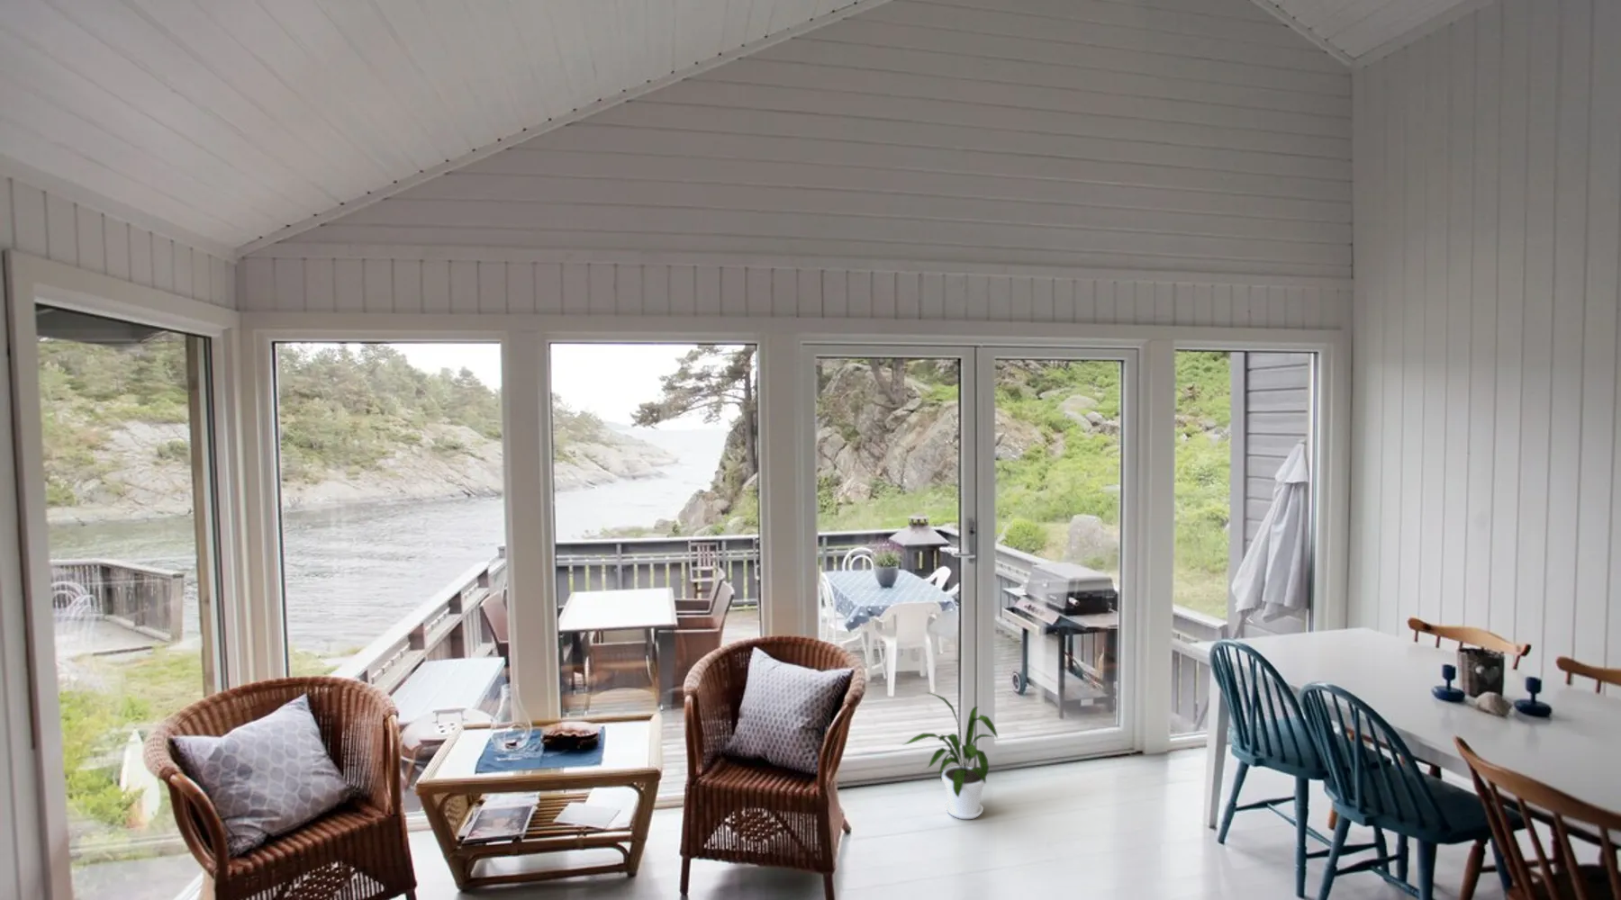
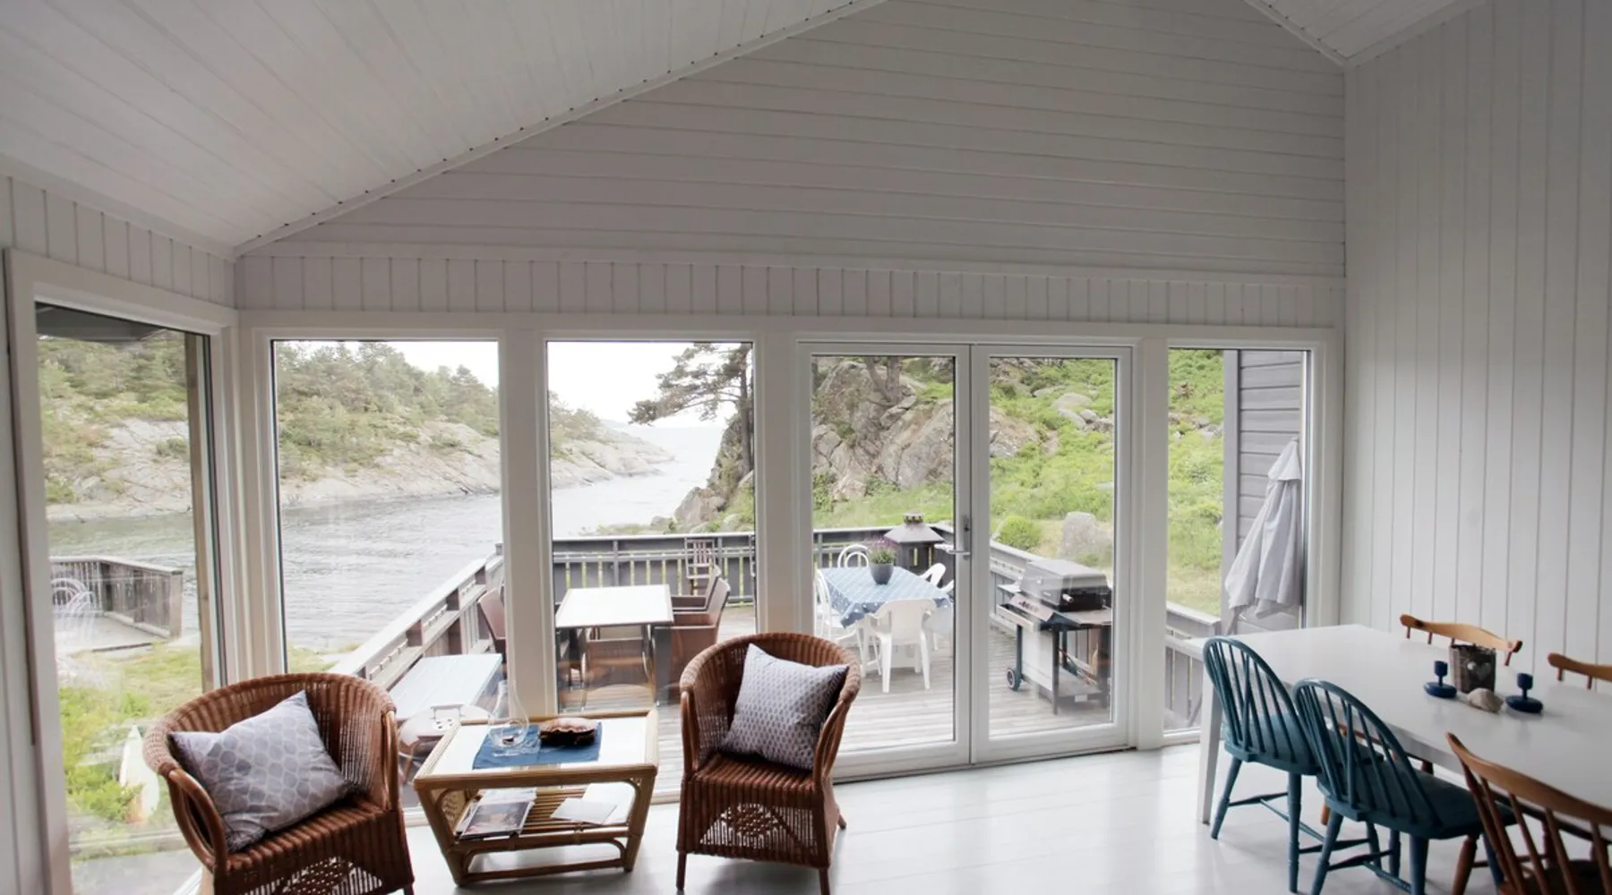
- house plant [903,692,999,820]
